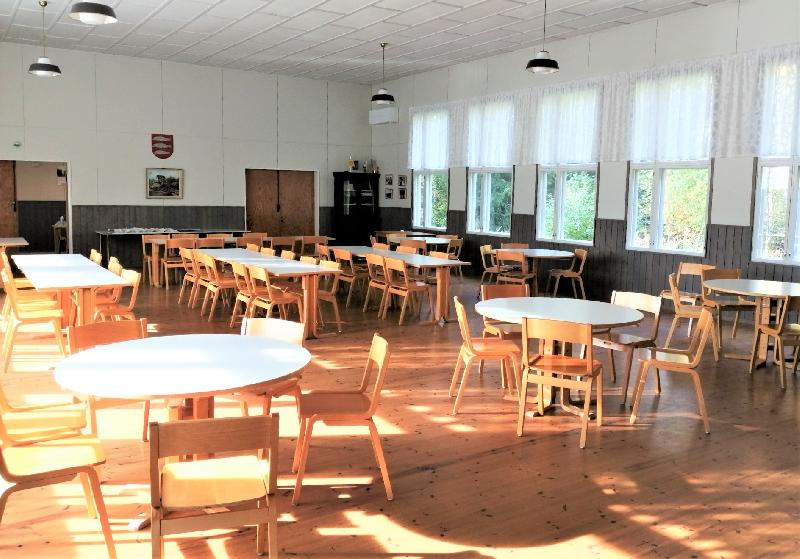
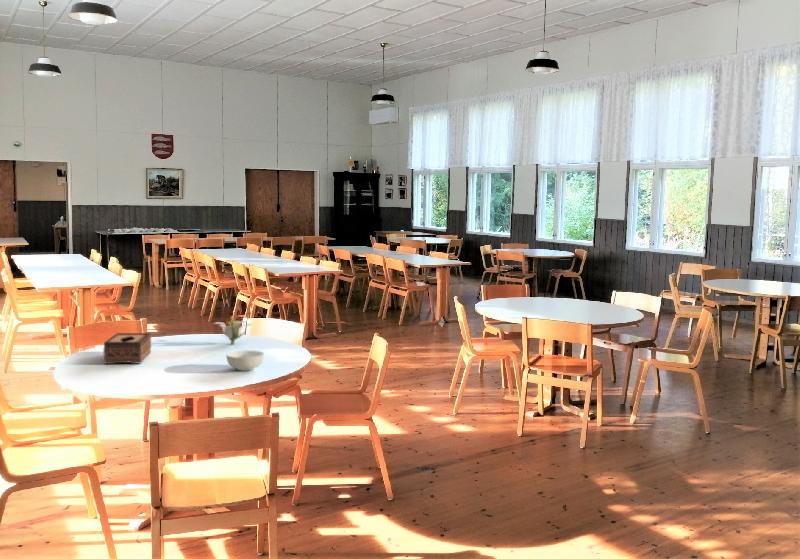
+ cereal bowl [226,349,265,372]
+ tissue box [103,332,152,365]
+ flower [212,315,253,346]
